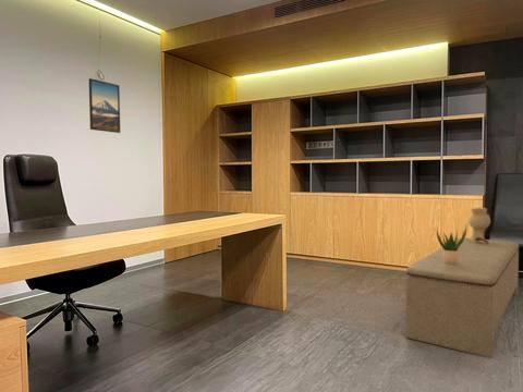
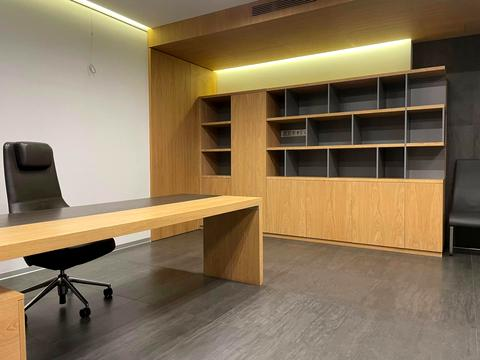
- decorative vase [467,207,491,243]
- bench [404,237,520,358]
- potted plant [436,225,467,264]
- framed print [88,77,121,134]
